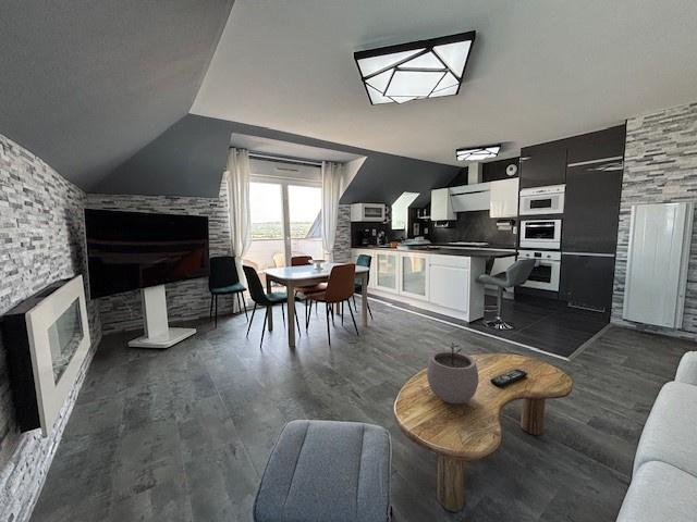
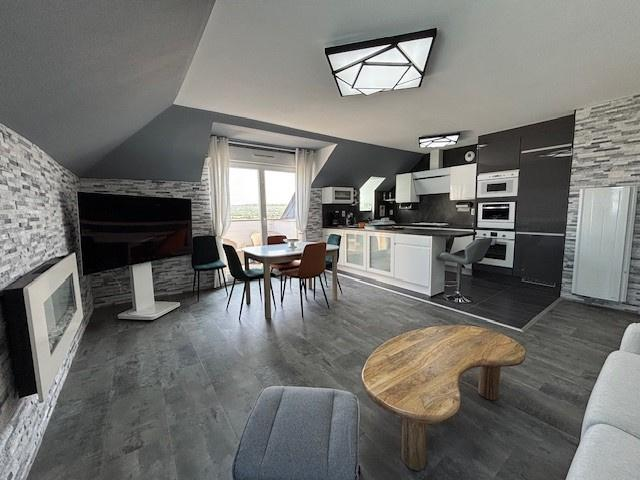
- remote control [489,368,528,388]
- plant pot [426,341,479,405]
